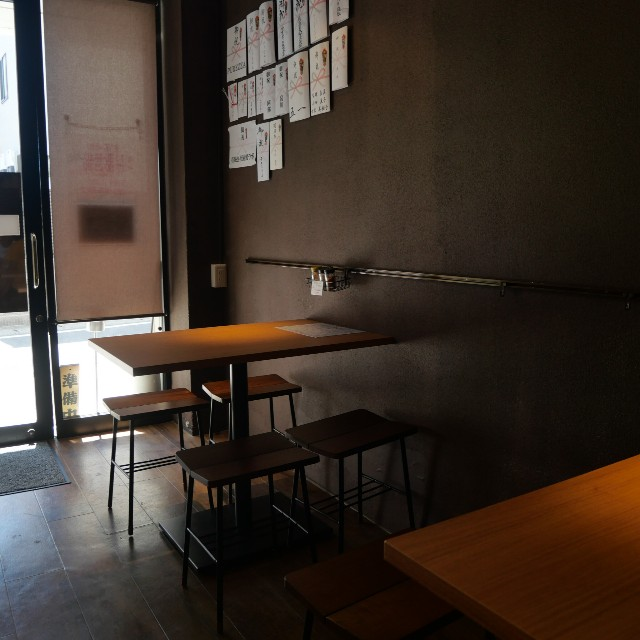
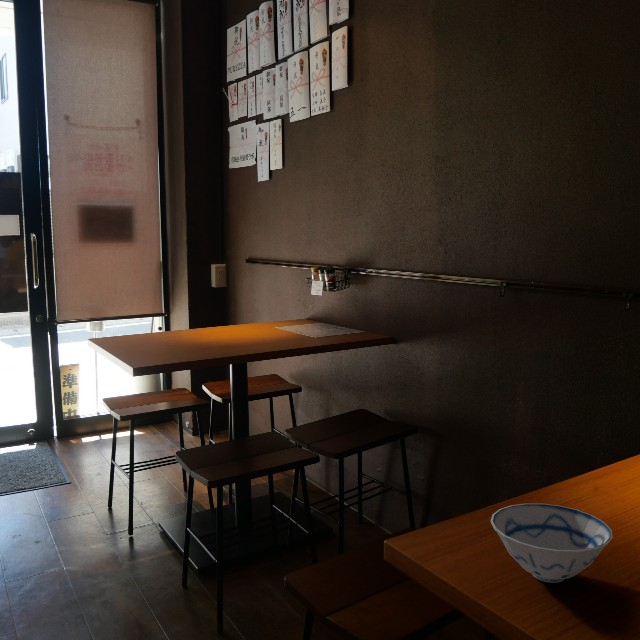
+ ceramic bowl [490,503,614,584]
